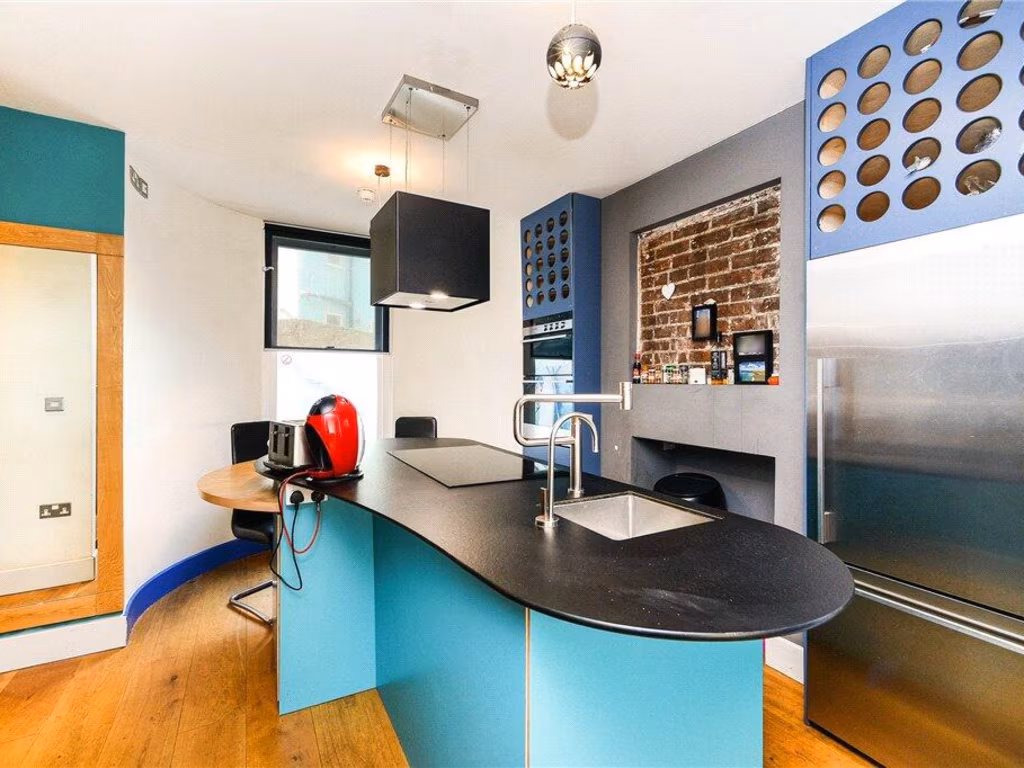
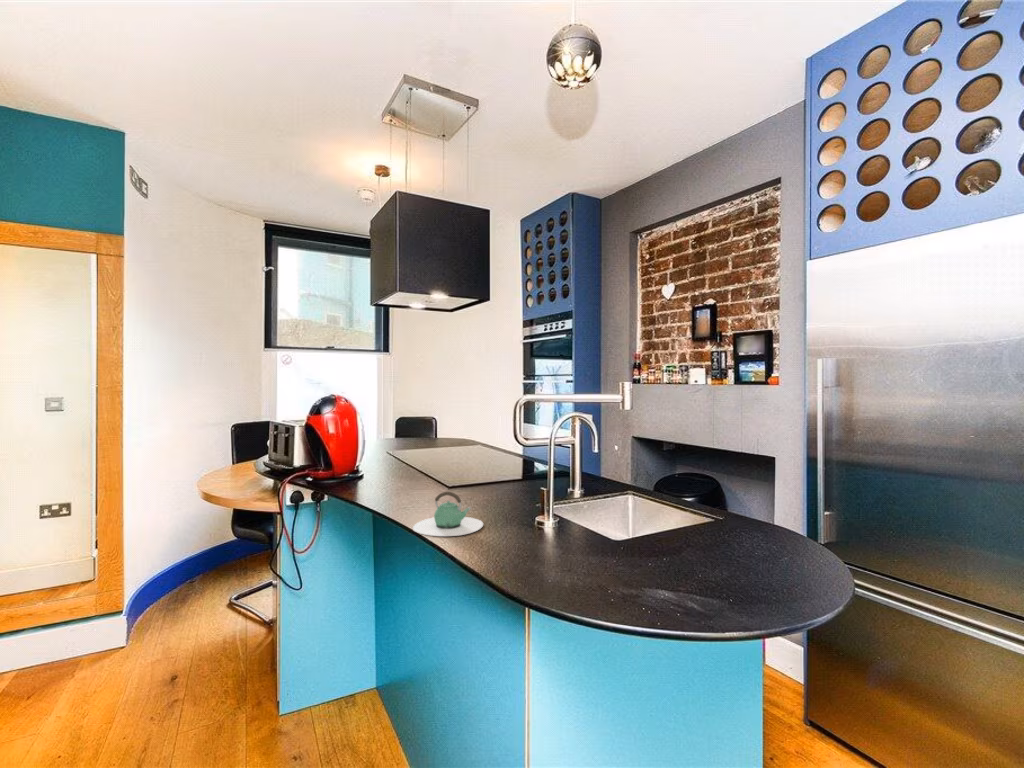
+ teapot [412,491,484,537]
